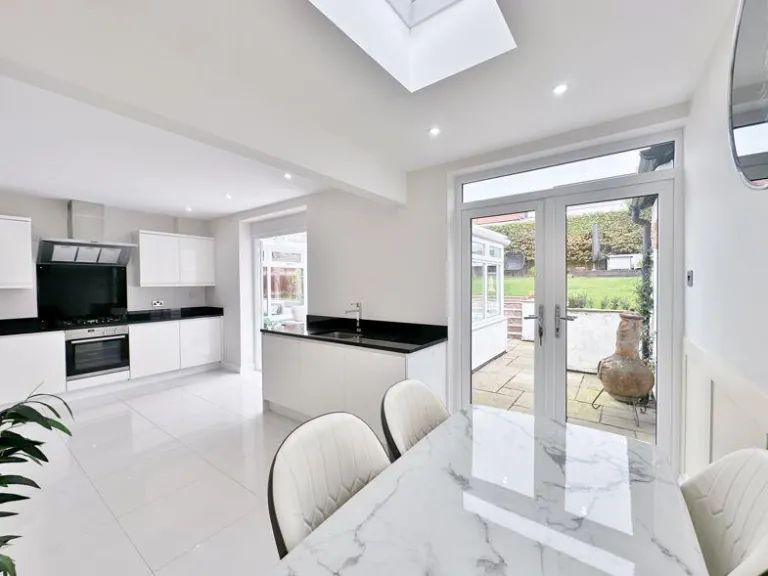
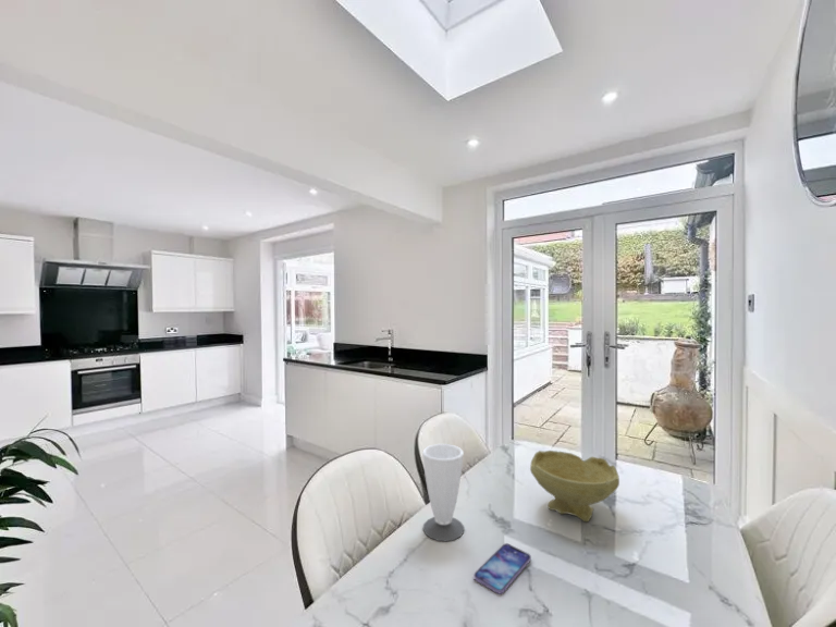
+ cup [421,443,465,542]
+ smartphone [472,542,532,595]
+ bowl [529,450,620,522]
